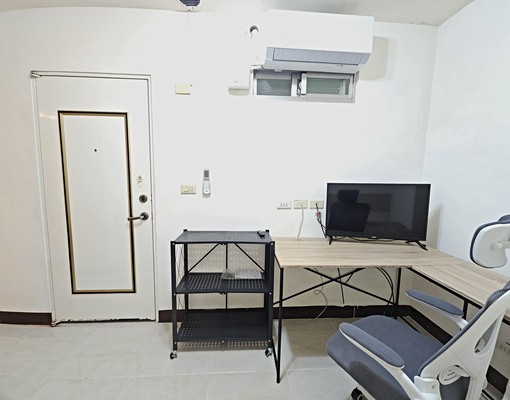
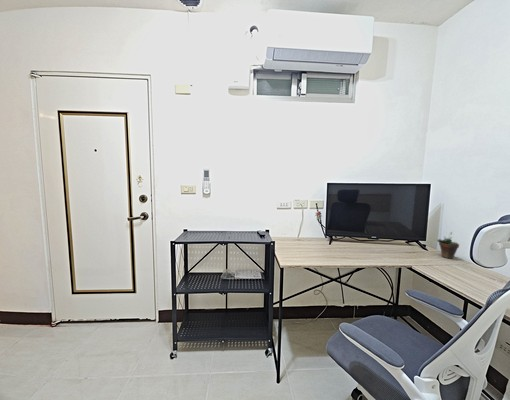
+ succulent plant [436,231,460,259]
